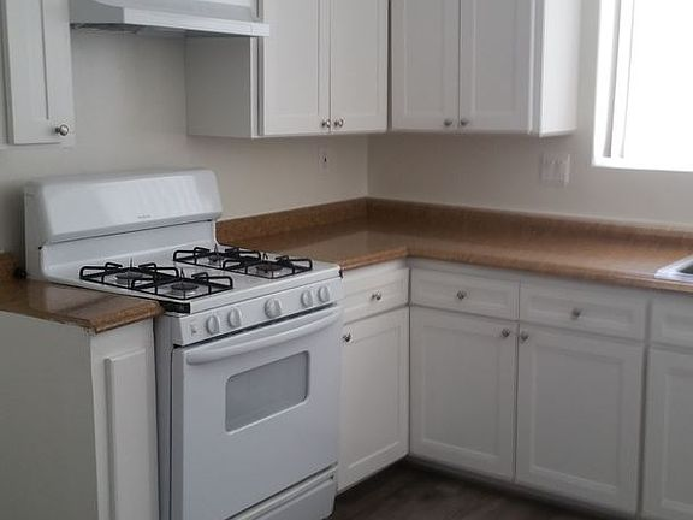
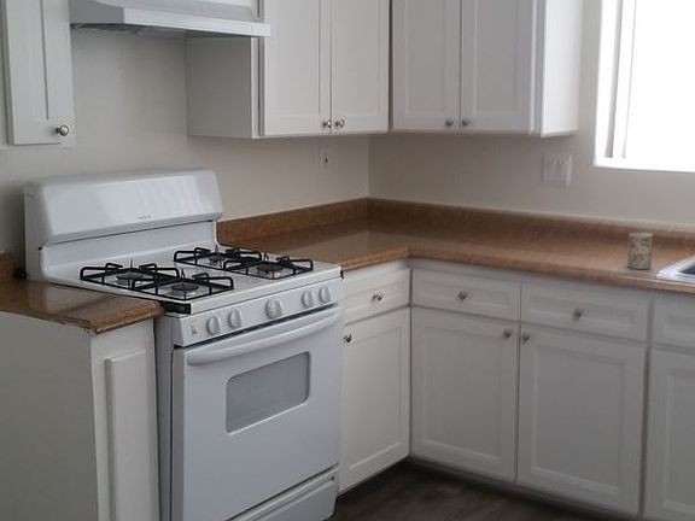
+ mug [626,232,654,270]
